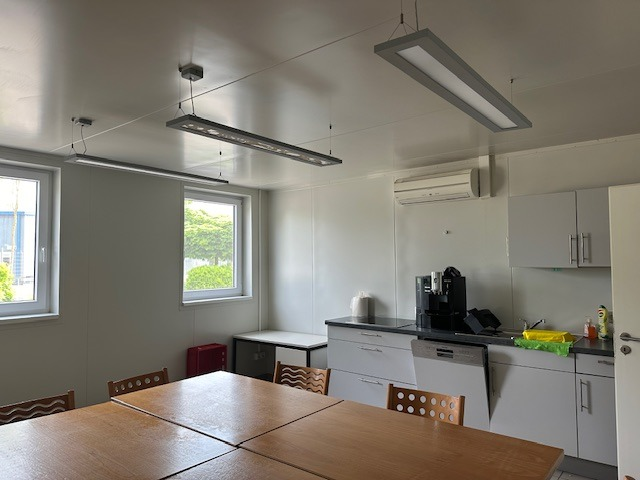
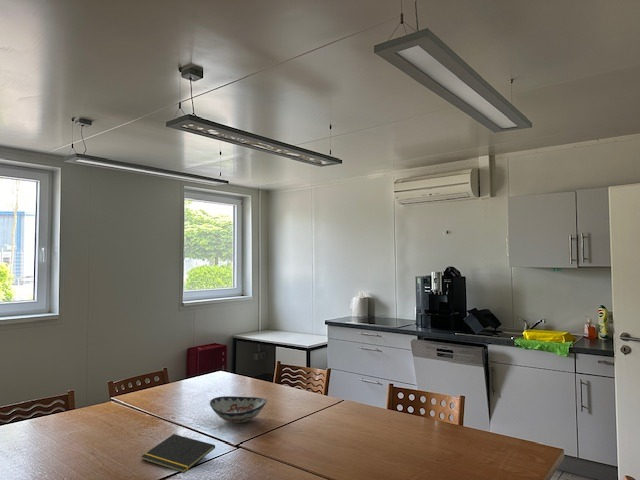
+ notepad [140,433,216,474]
+ decorative bowl [209,395,268,424]
